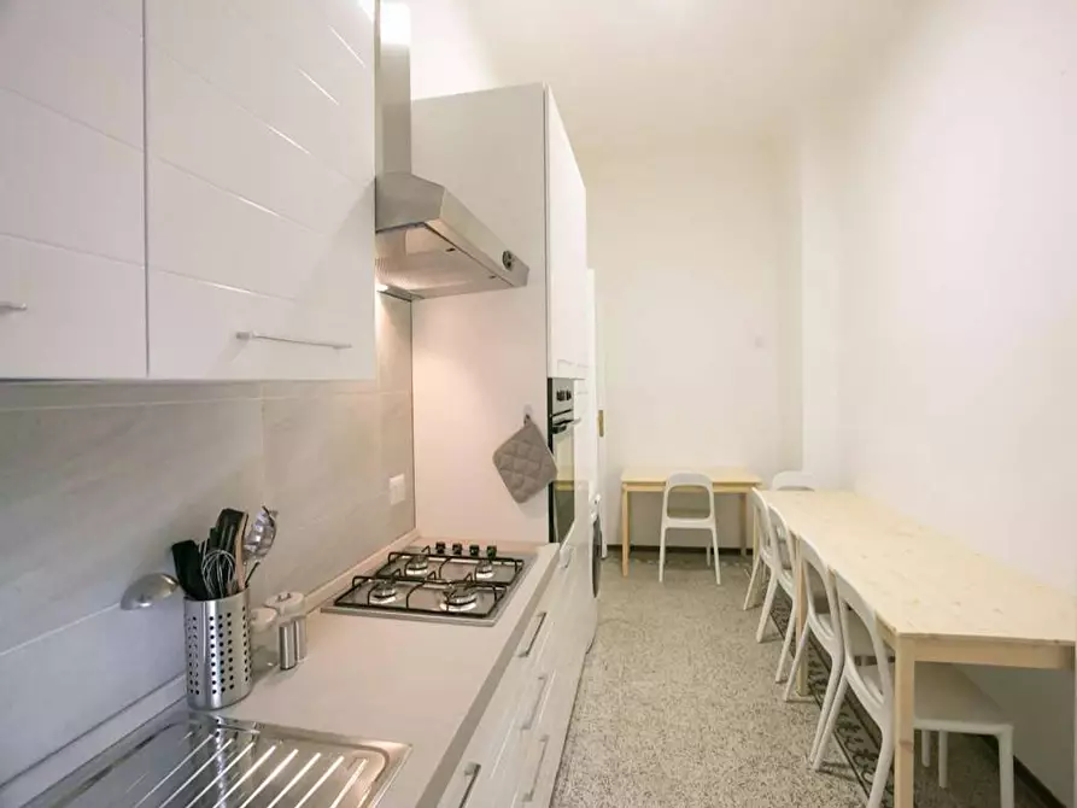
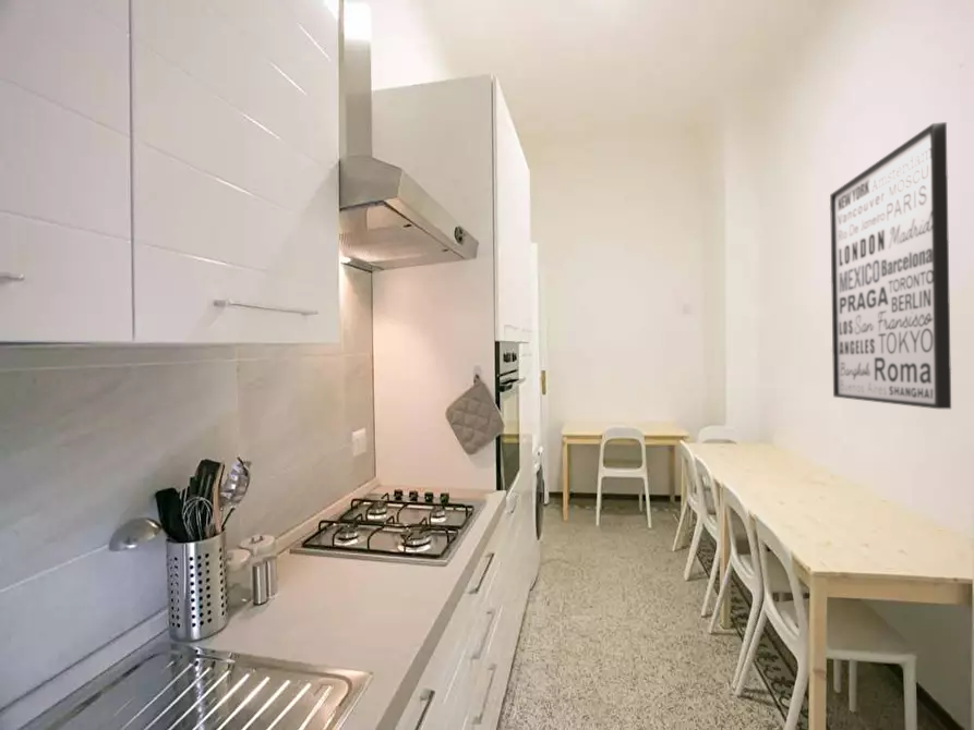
+ wall art [829,121,952,410]
